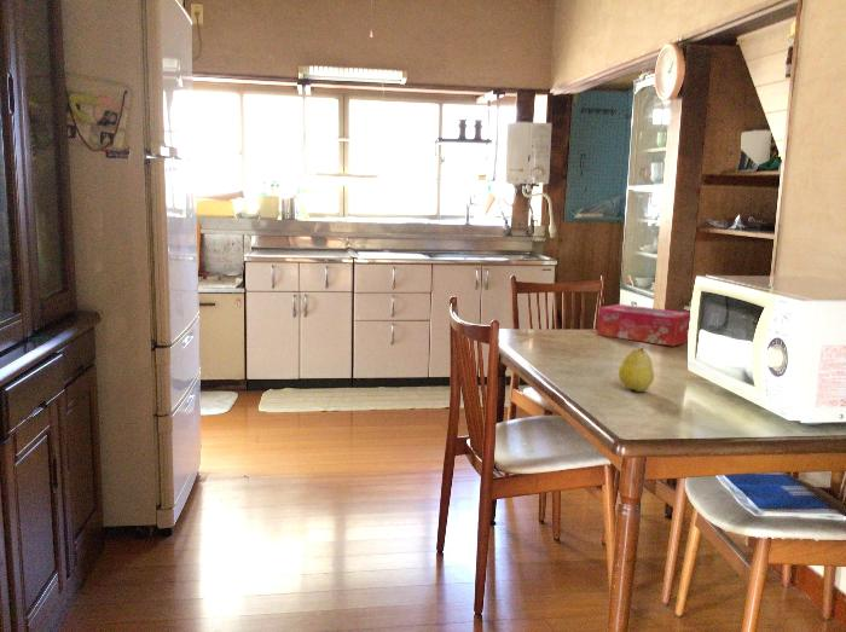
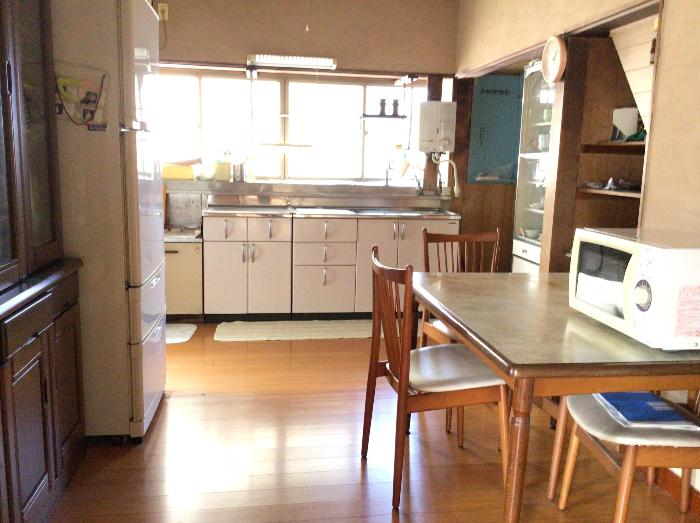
- tissue box [596,303,691,347]
- fruit [618,346,655,393]
